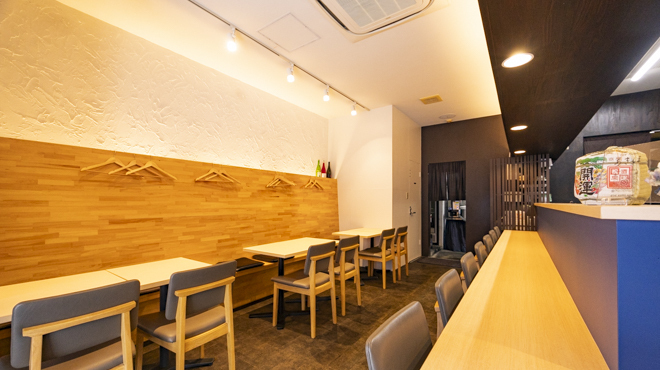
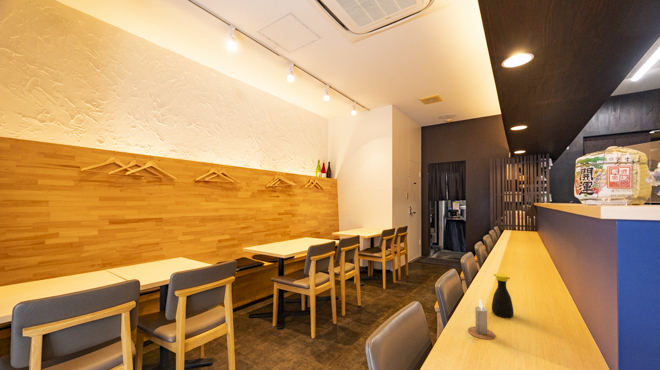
+ bottle [491,273,515,319]
+ candle [467,298,496,341]
